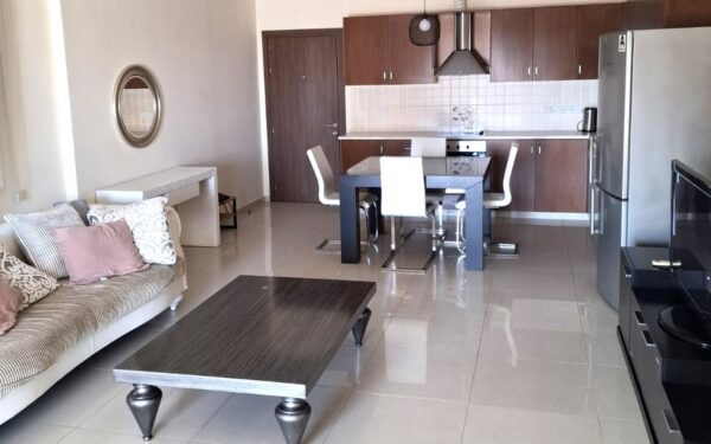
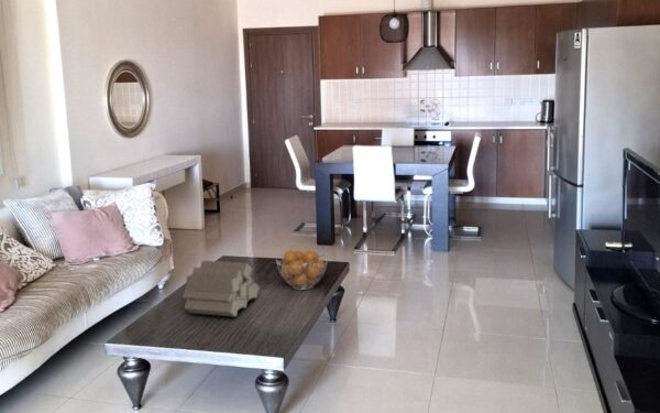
+ fruit basket [275,249,329,291]
+ log pile [182,259,261,318]
